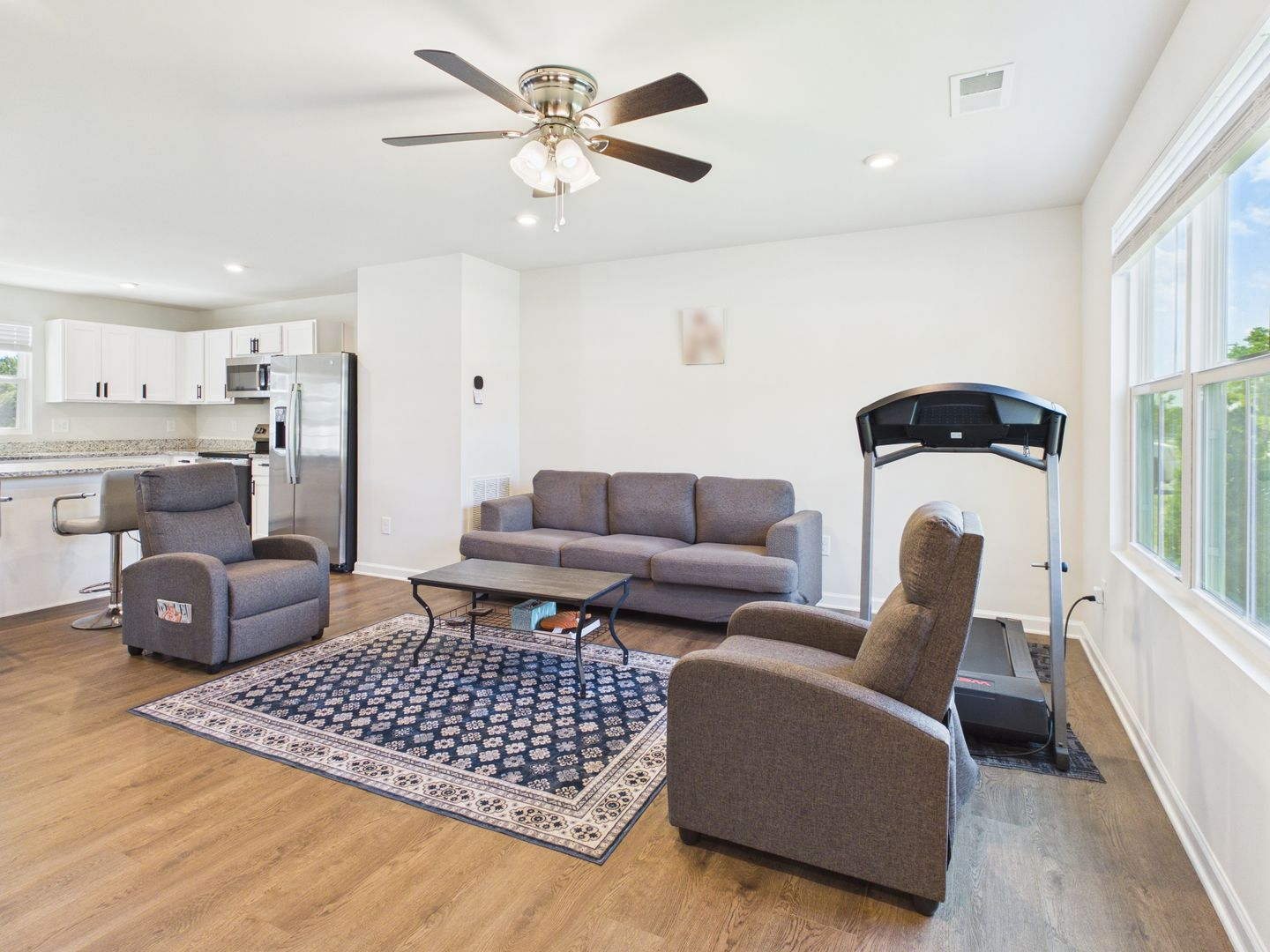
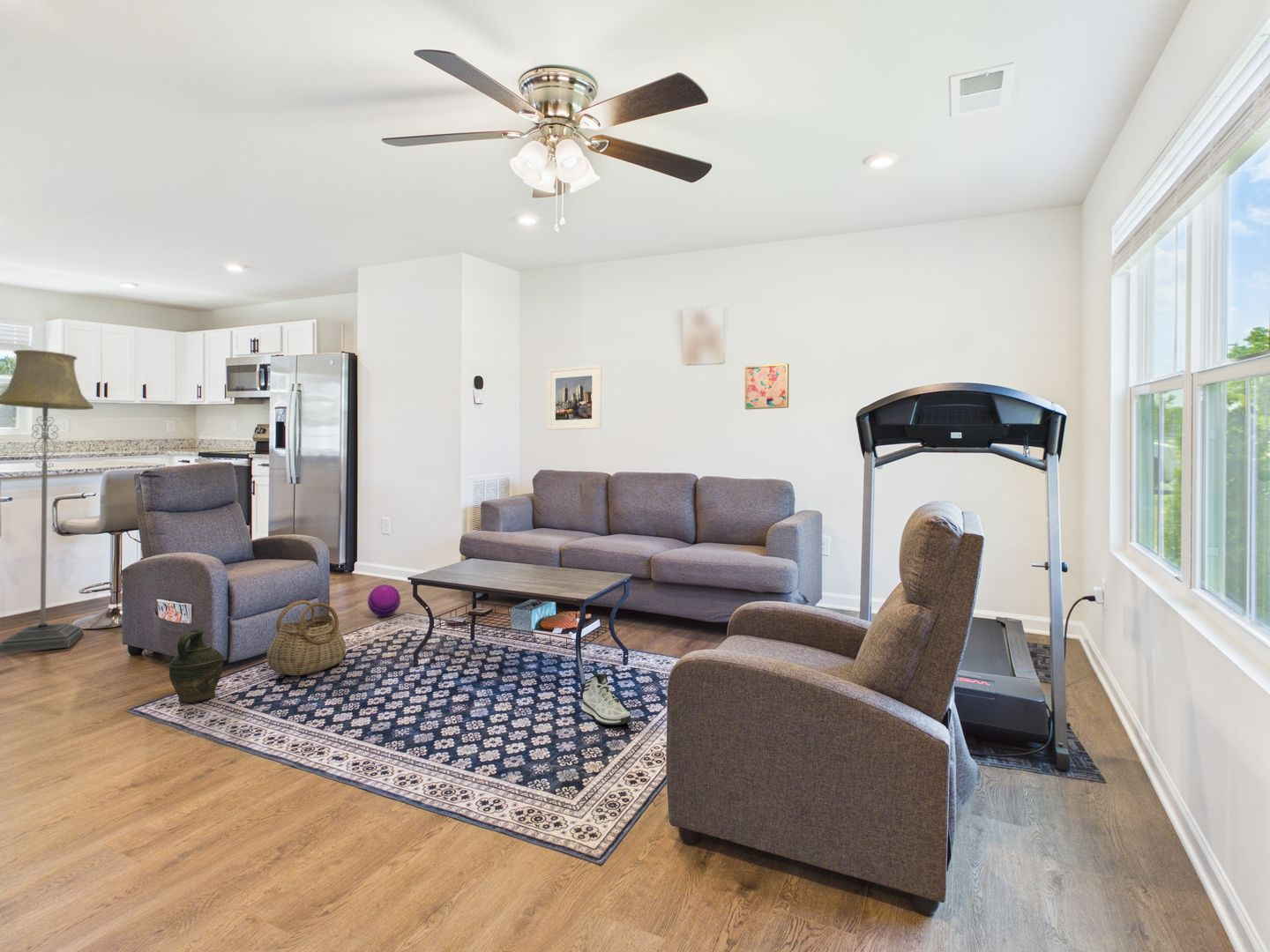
+ wall art [744,362,789,411]
+ ball [367,584,401,617]
+ basket [266,599,347,677]
+ ceramic jug [168,628,225,703]
+ sneaker [580,673,632,726]
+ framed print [546,364,602,431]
+ floor lamp [0,349,94,654]
